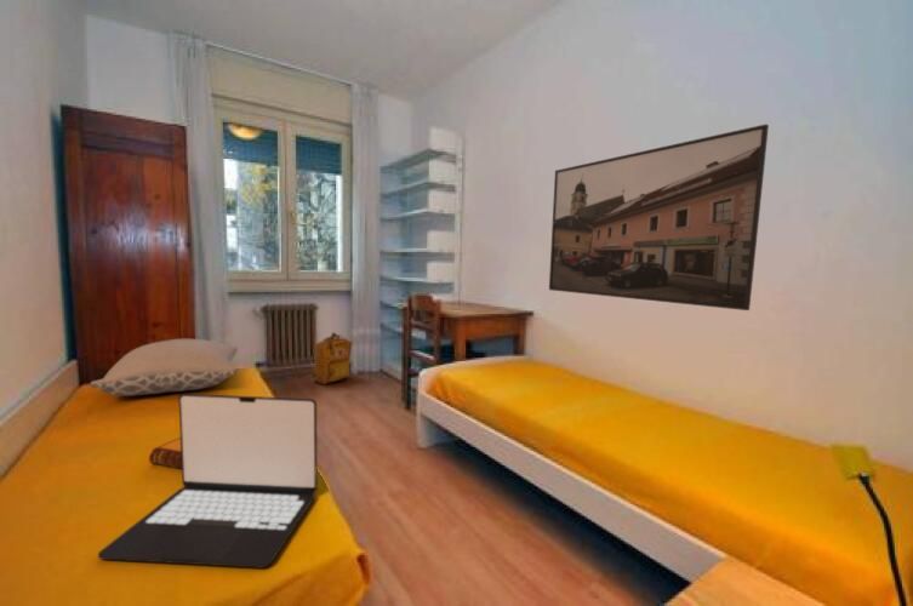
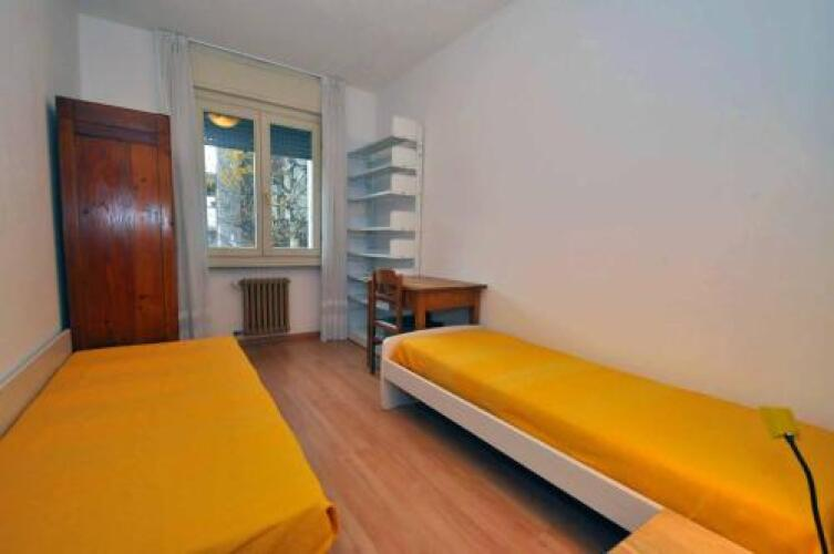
- hardback book [148,436,182,470]
- laptop [97,393,319,570]
- backpack [312,331,353,385]
- pillow [90,338,239,398]
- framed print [548,124,770,311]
